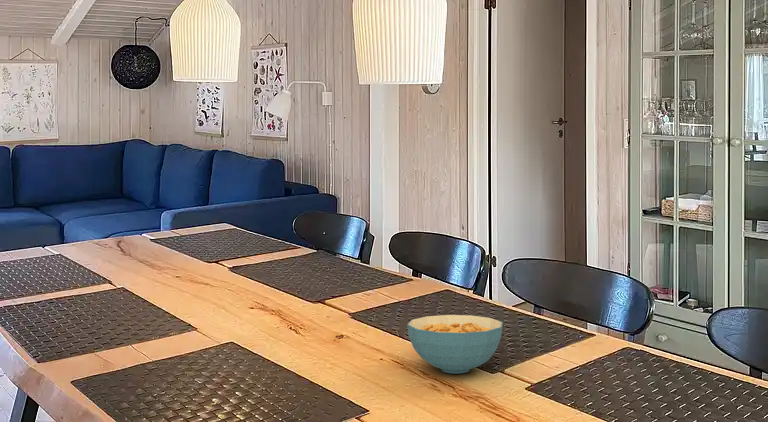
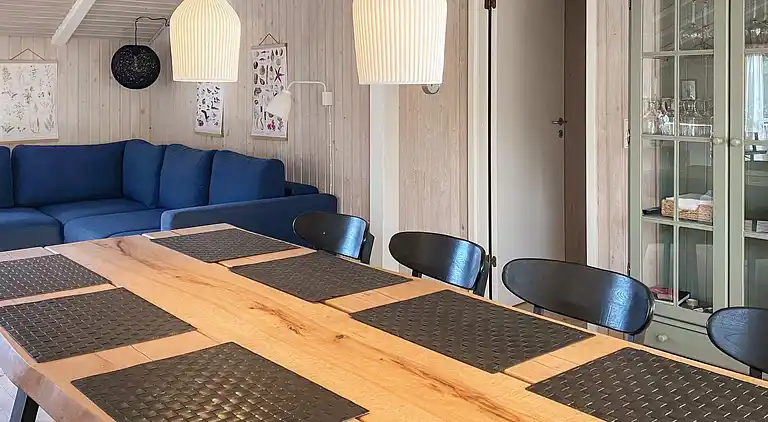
- cereal bowl [406,314,504,374]
